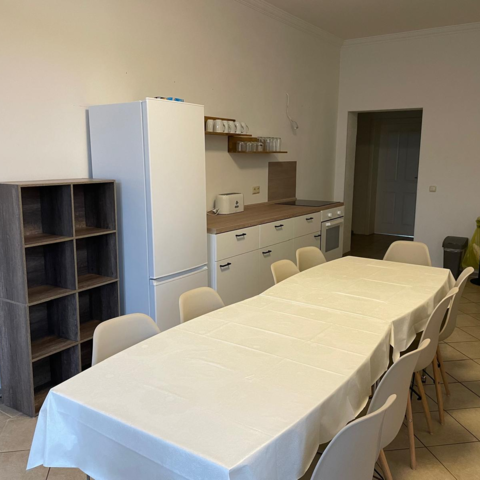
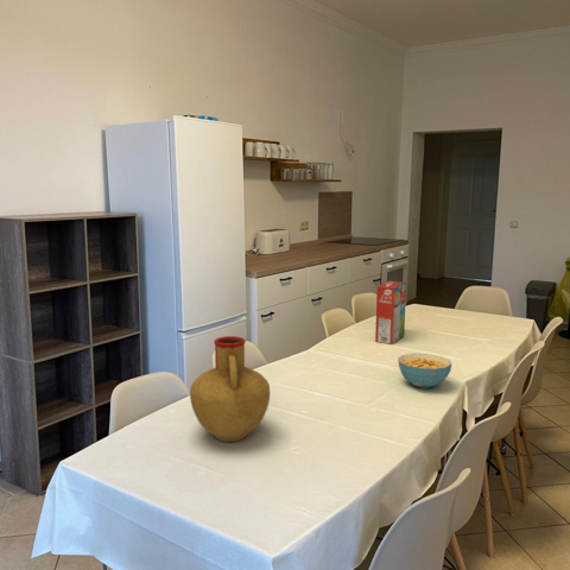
+ cereal bowl [397,353,452,390]
+ vase [189,335,271,443]
+ cereal box [374,280,407,346]
